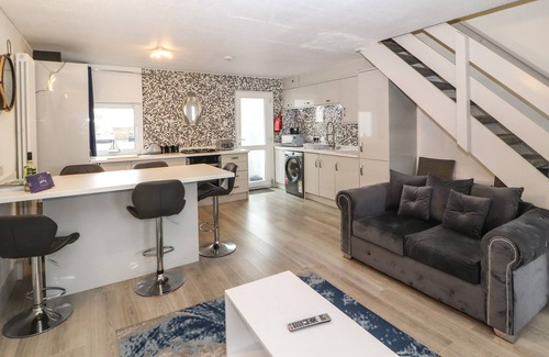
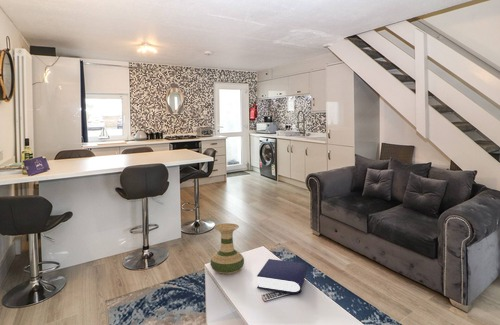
+ vase [210,222,245,275]
+ book [256,258,308,295]
